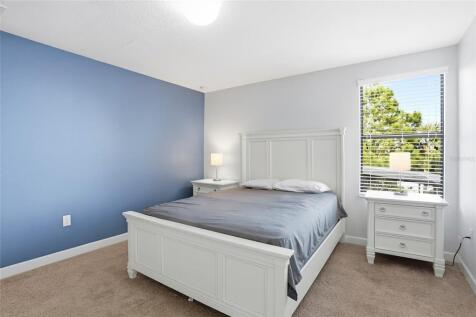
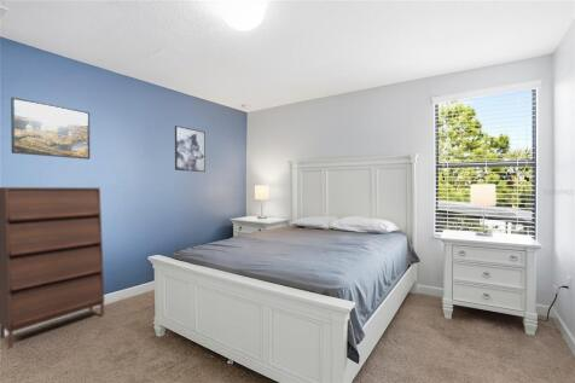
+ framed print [10,95,91,161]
+ wall art [174,124,207,173]
+ shoe cabinet [0,186,105,349]
